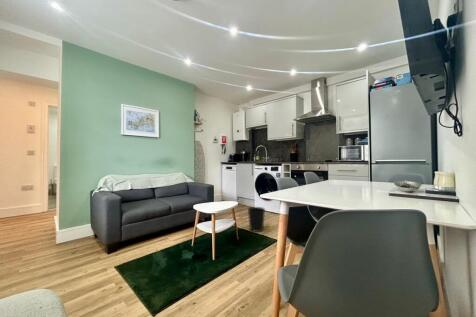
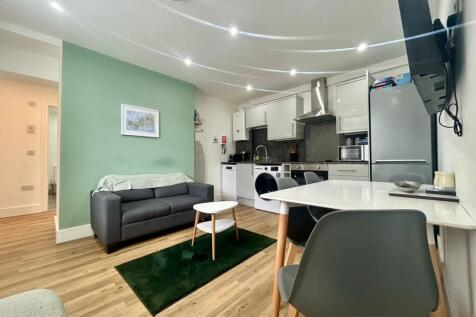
- wastebasket [247,206,266,233]
